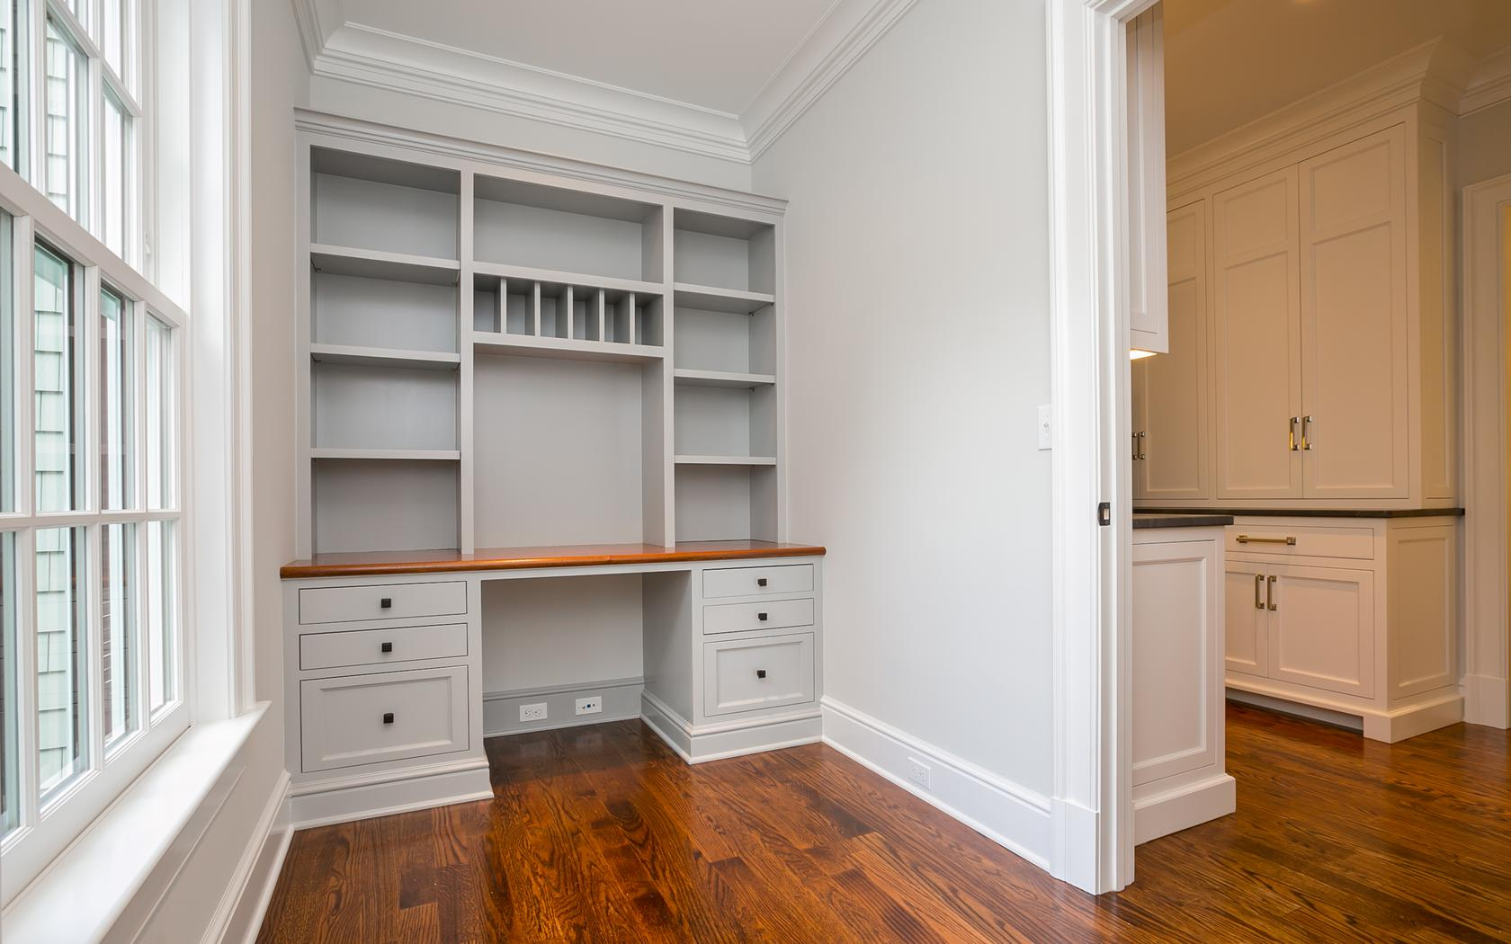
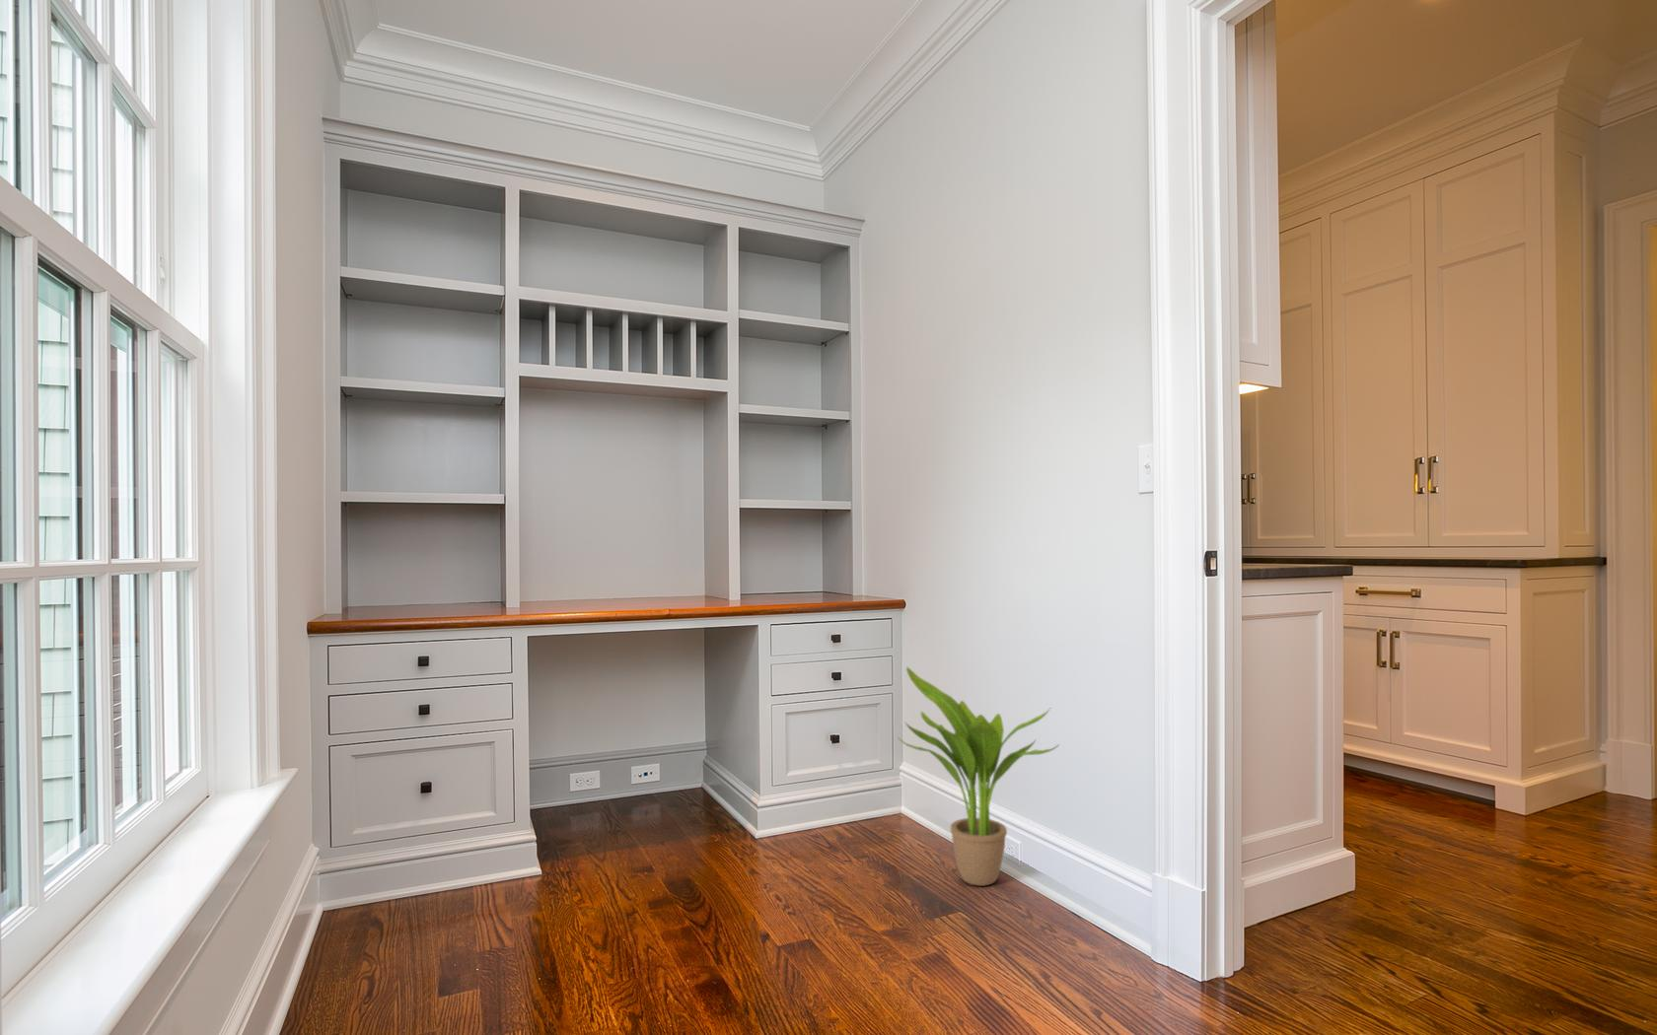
+ potted plant [897,667,1061,887]
